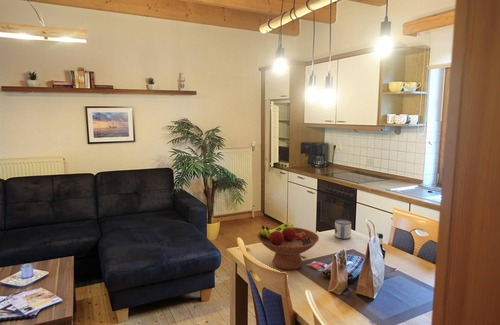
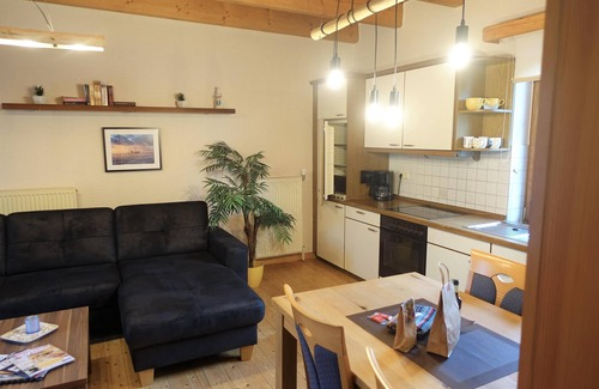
- mug [334,218,352,240]
- fruit bowl [257,222,320,271]
